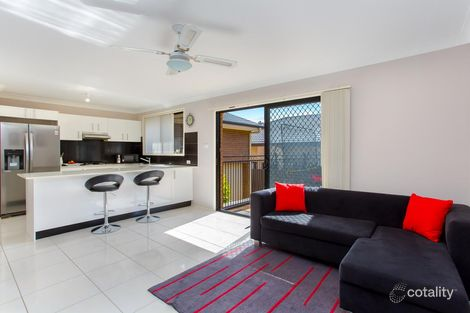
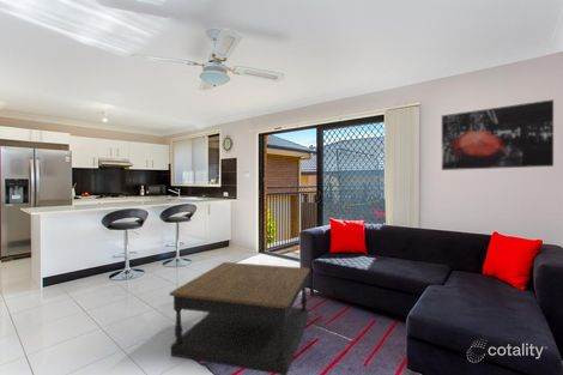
+ wall art [441,98,555,171]
+ coffee table [168,261,311,375]
